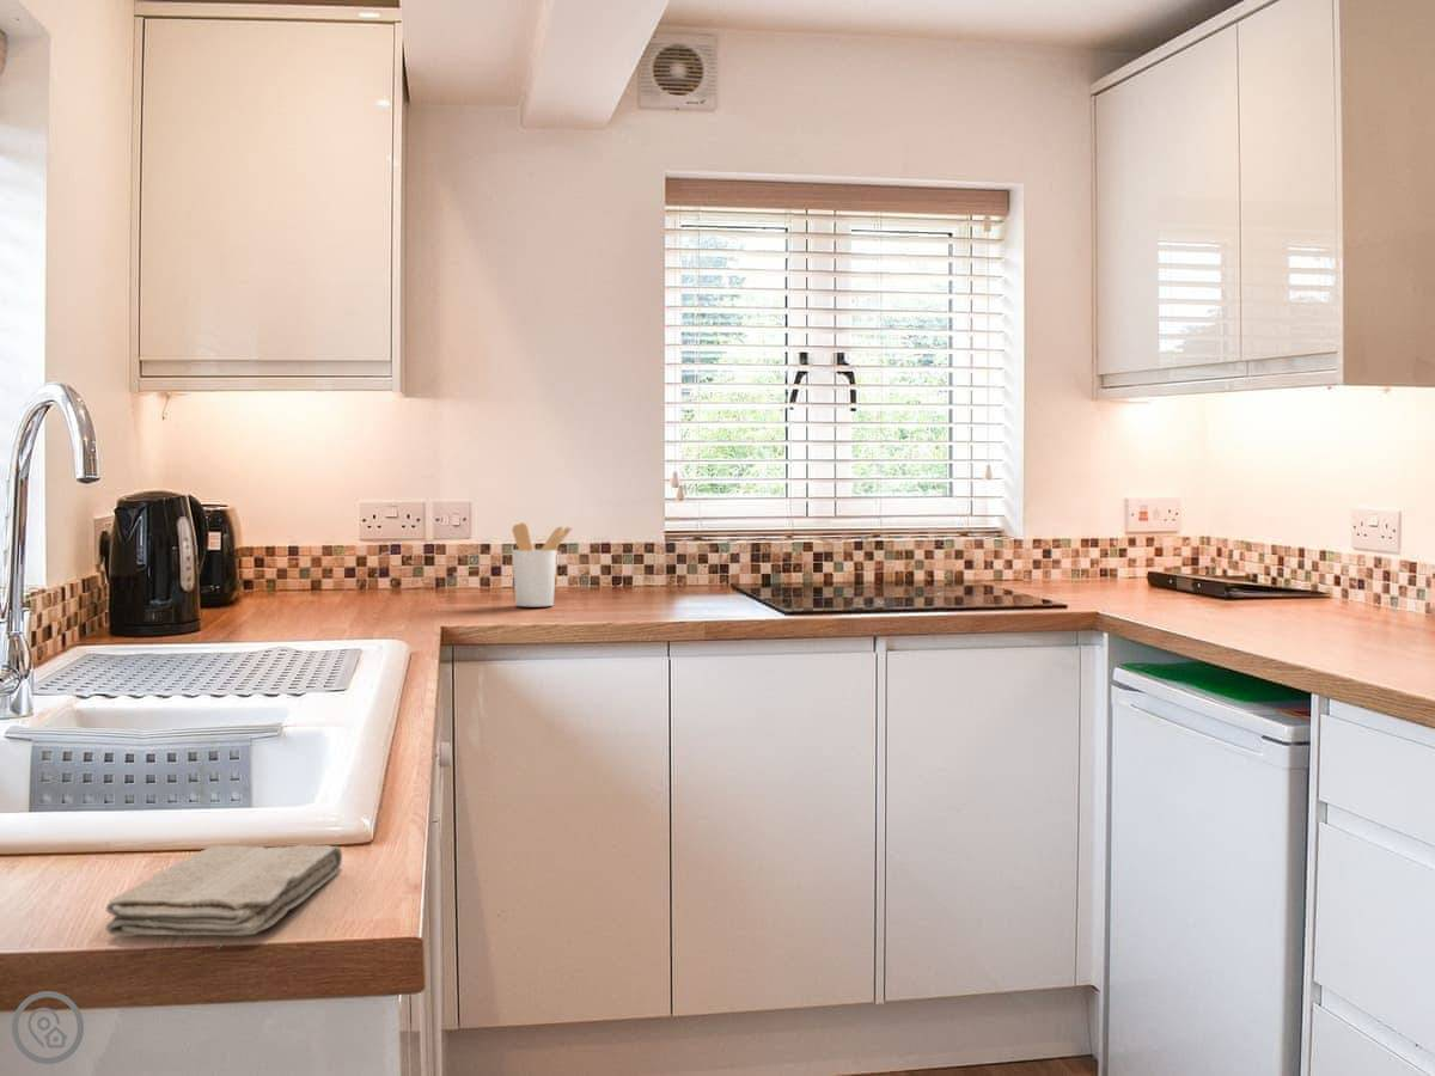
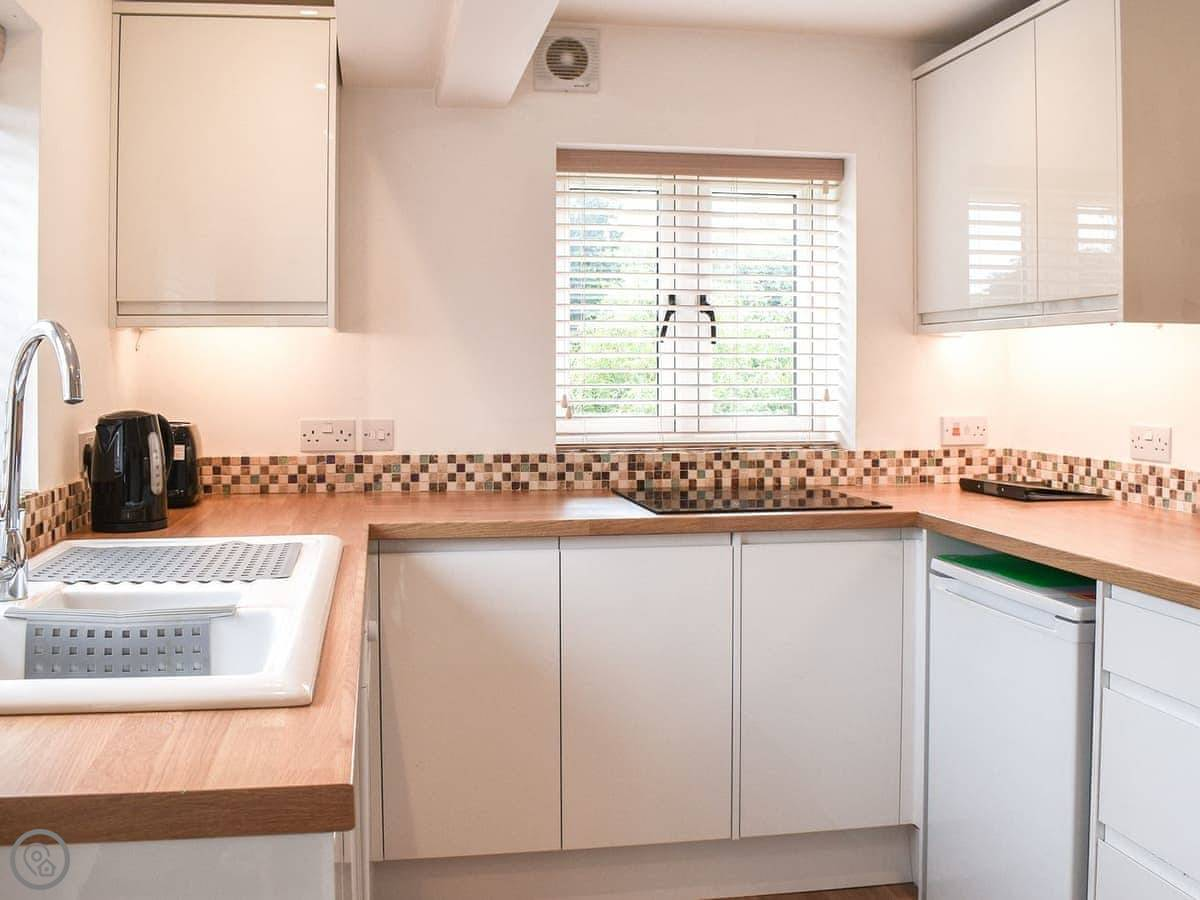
- washcloth [105,844,343,937]
- utensil holder [511,521,574,607]
